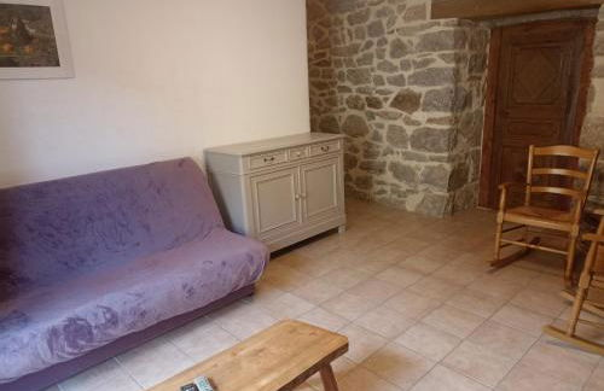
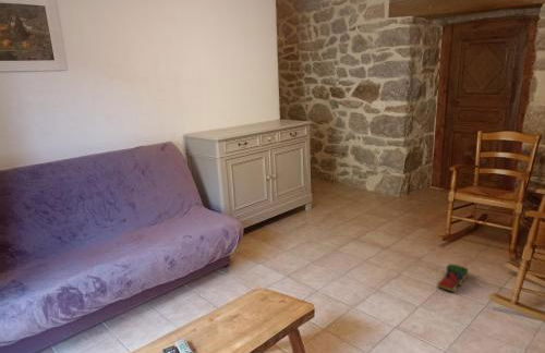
+ toy train [436,263,470,293]
